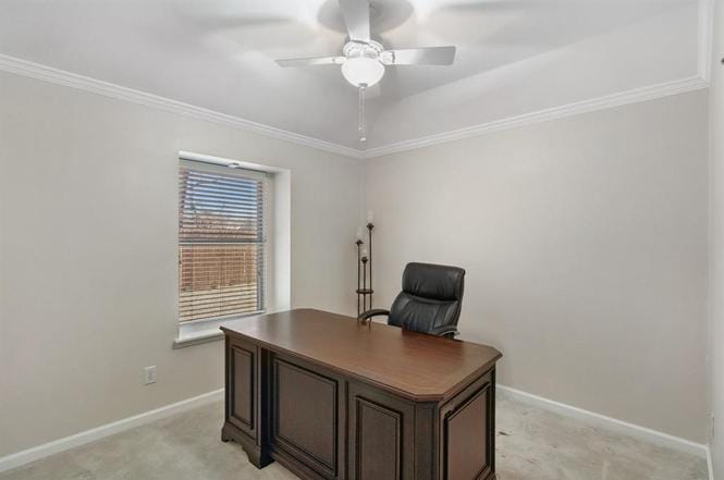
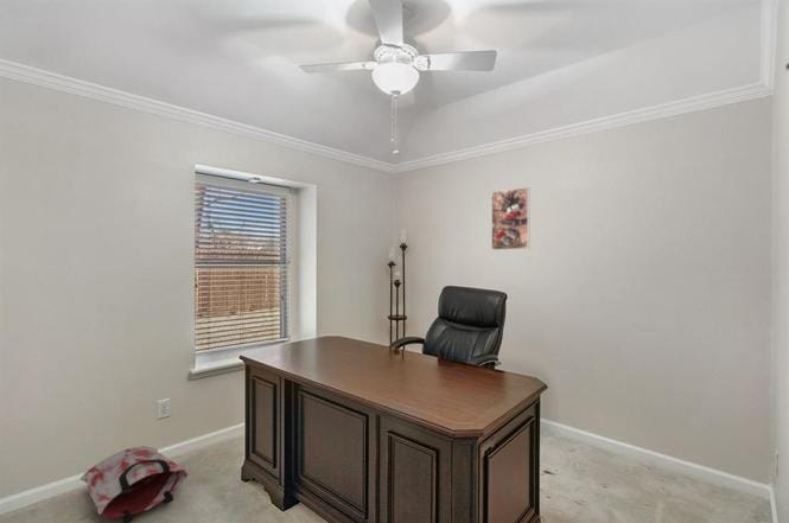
+ bag [79,445,190,523]
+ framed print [490,186,530,251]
